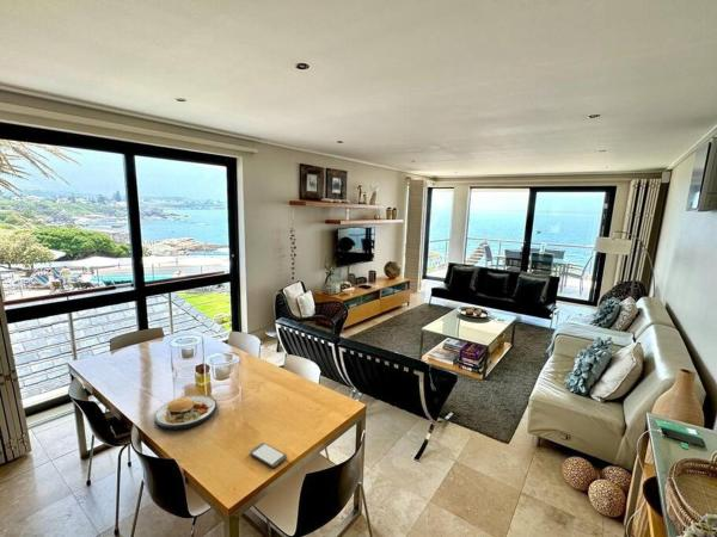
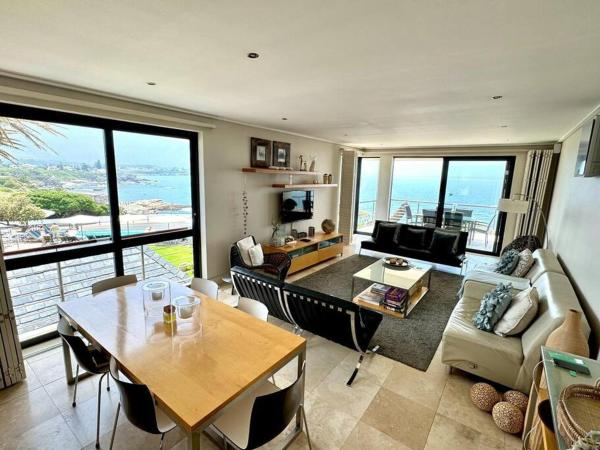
- plate [153,394,217,431]
- smartphone [249,442,288,469]
